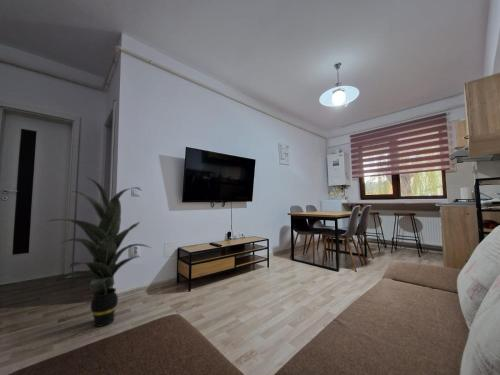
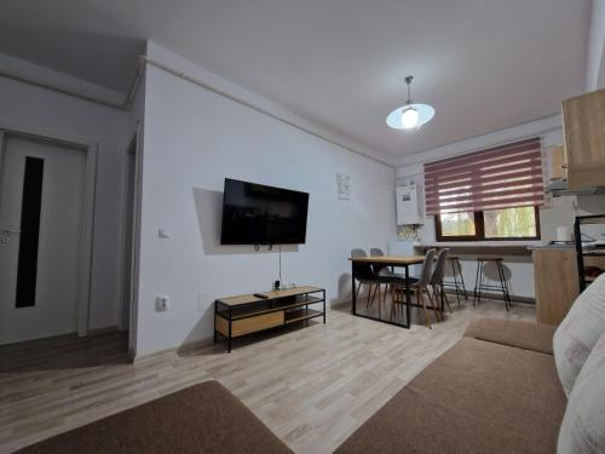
- indoor plant [45,177,152,328]
